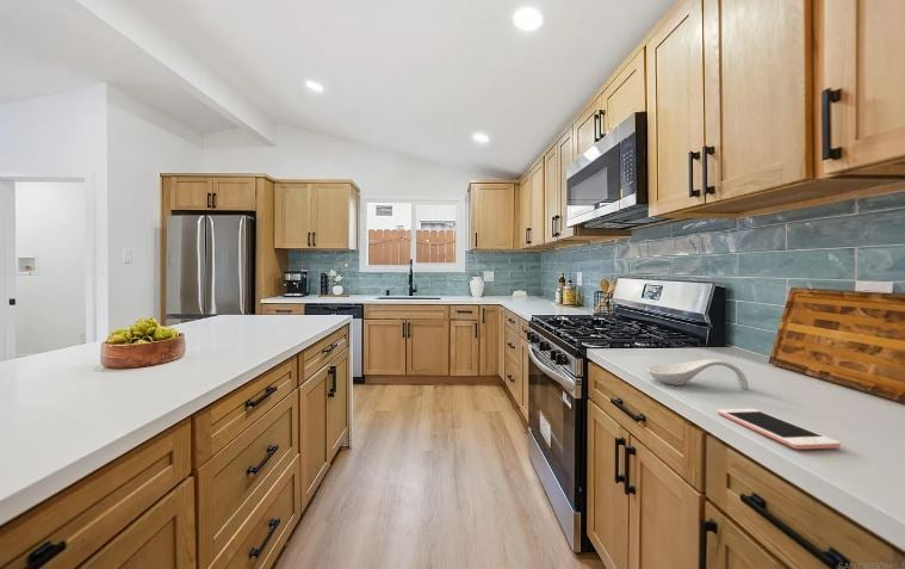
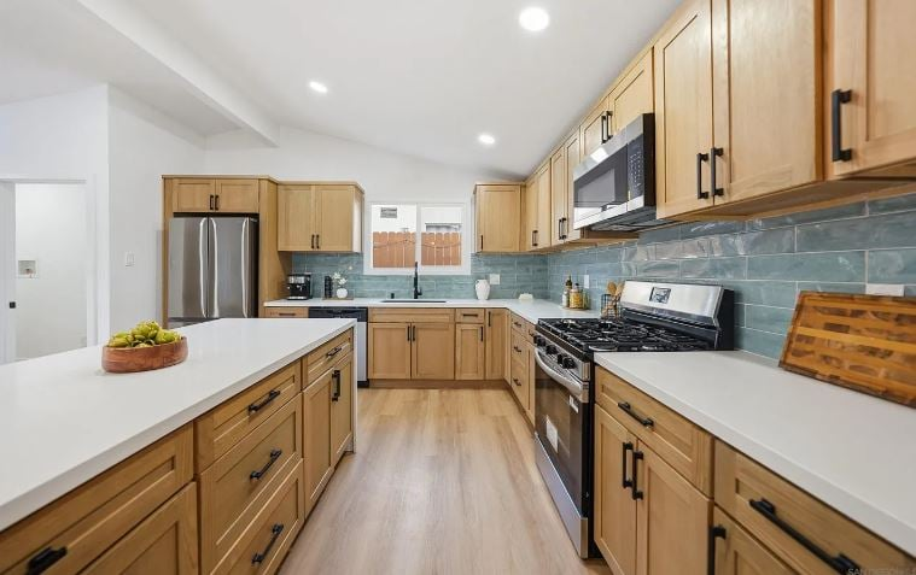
- spoon rest [646,358,750,390]
- cell phone [717,408,842,450]
